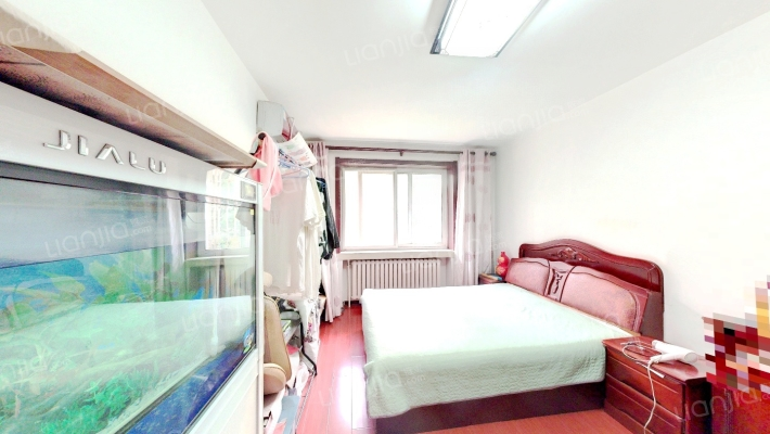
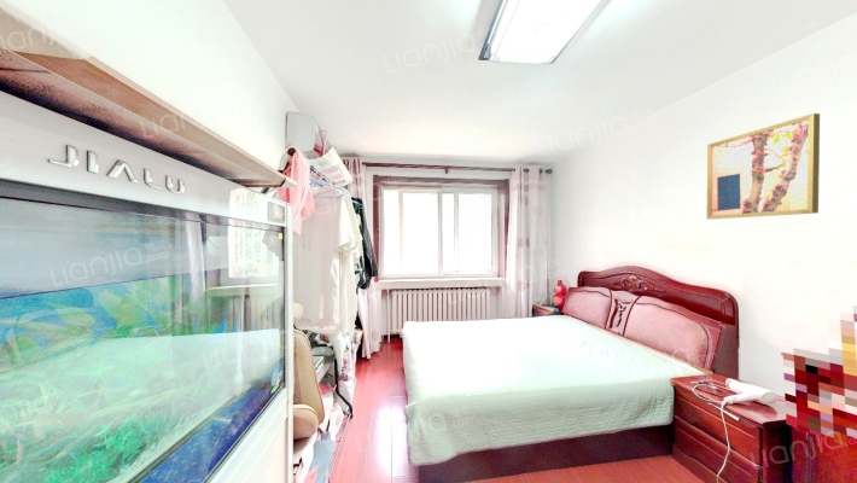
+ wall art [706,112,821,220]
